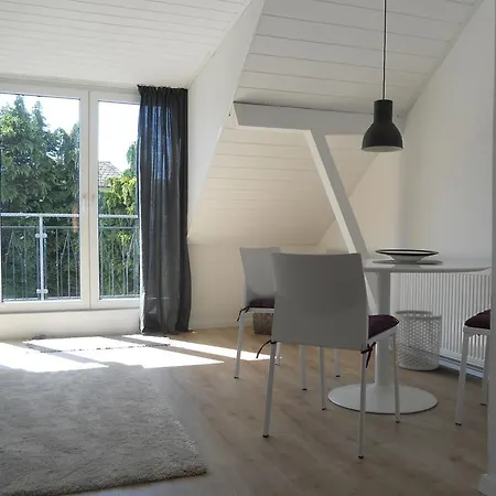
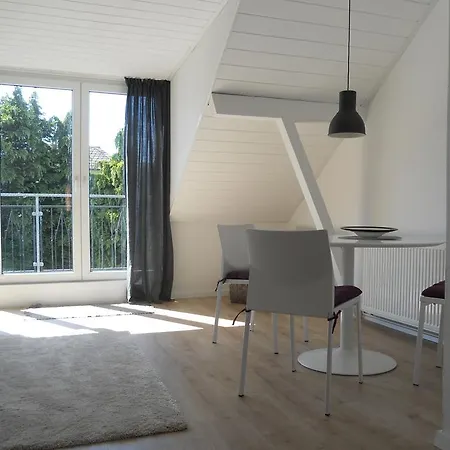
- waste bin [393,310,443,371]
